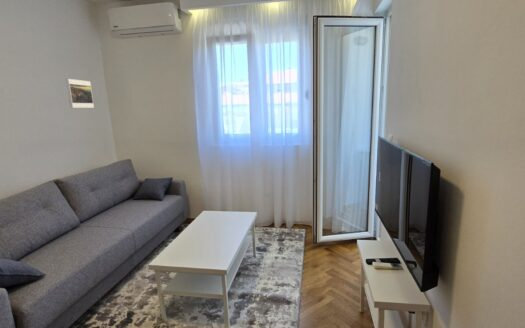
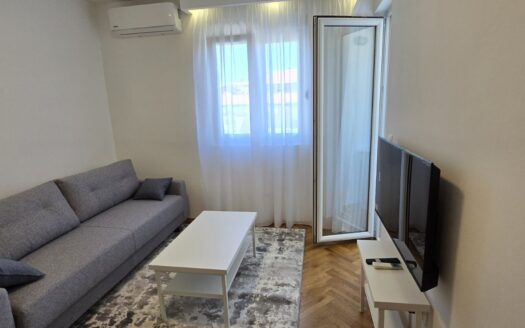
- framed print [65,78,95,109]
